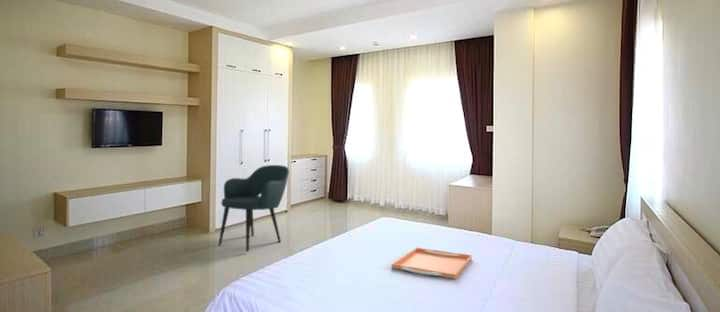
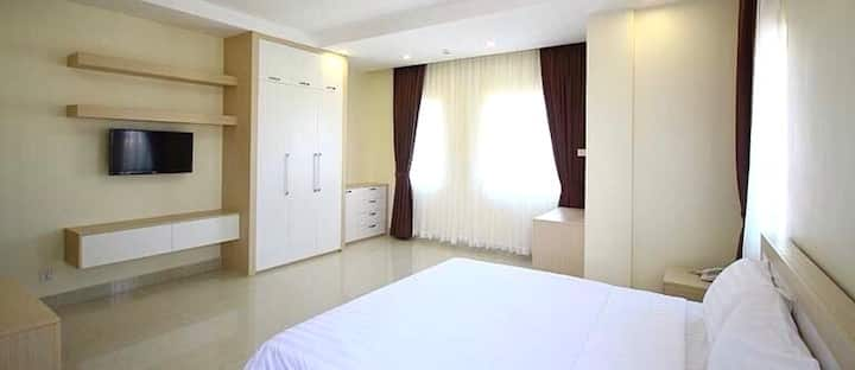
- serving tray [391,246,473,280]
- armchair [217,164,290,252]
